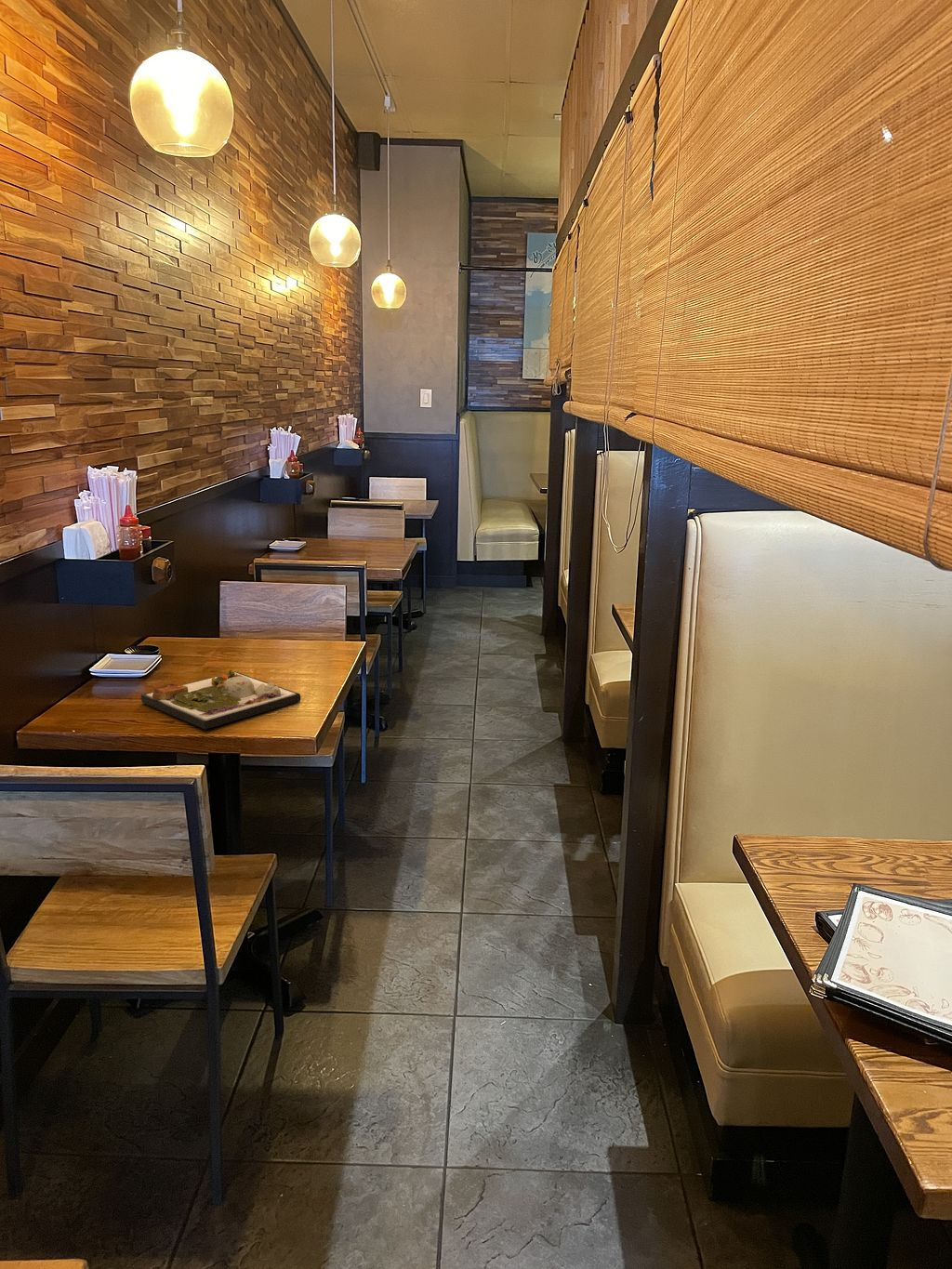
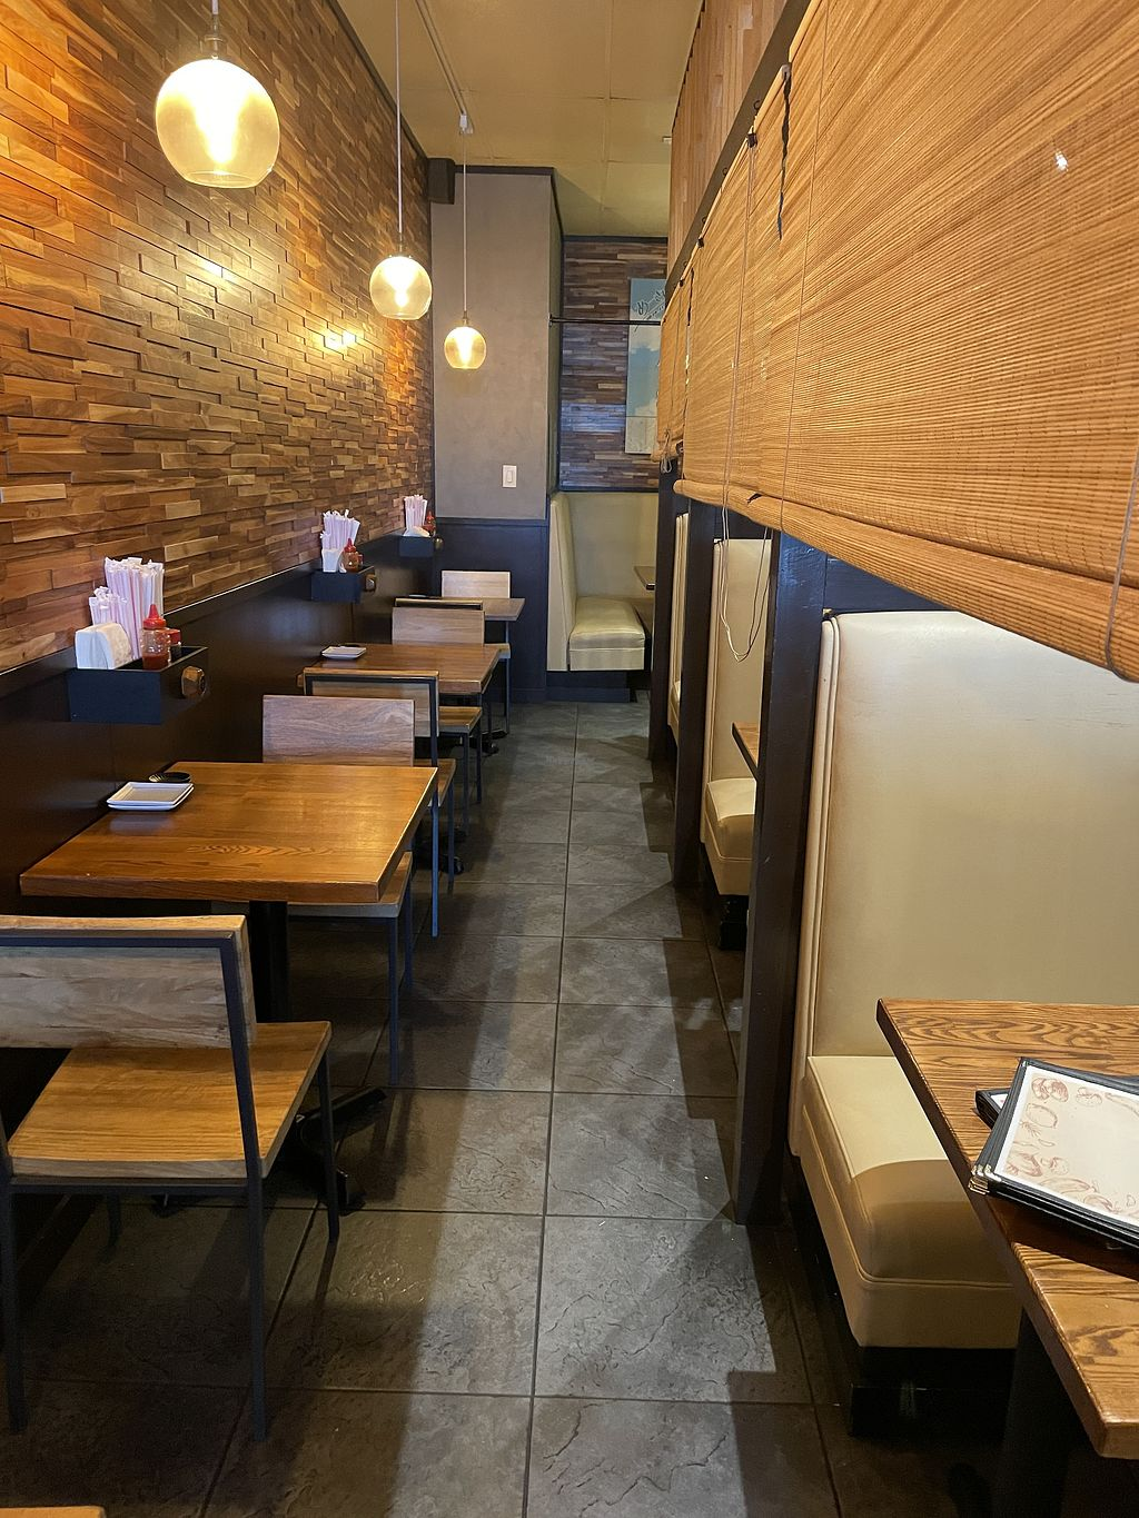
- dinner plate [140,669,301,730]
